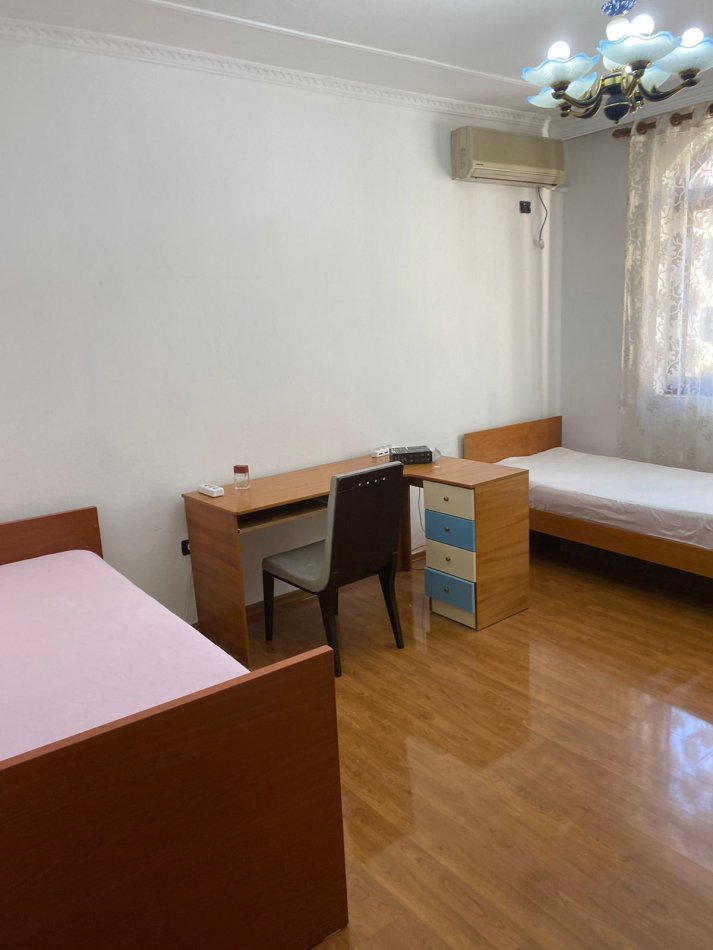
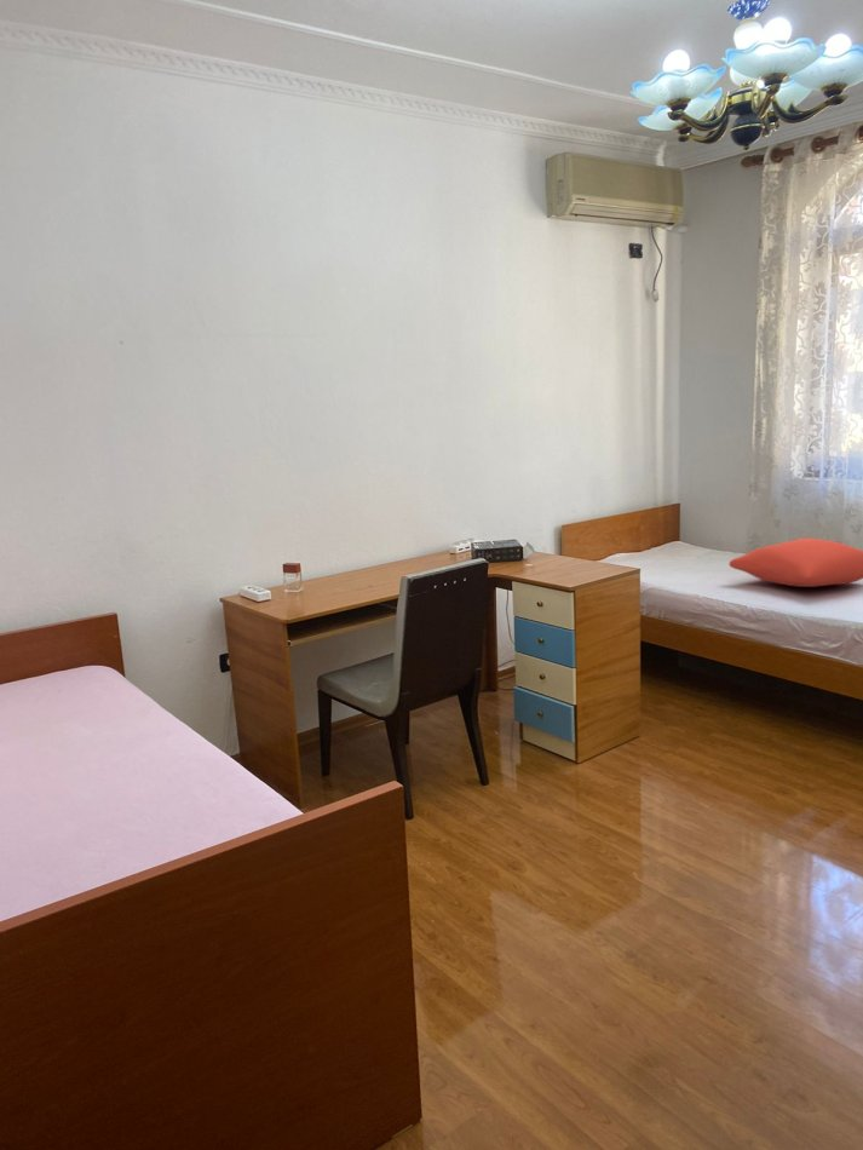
+ cushion [727,537,863,588]
